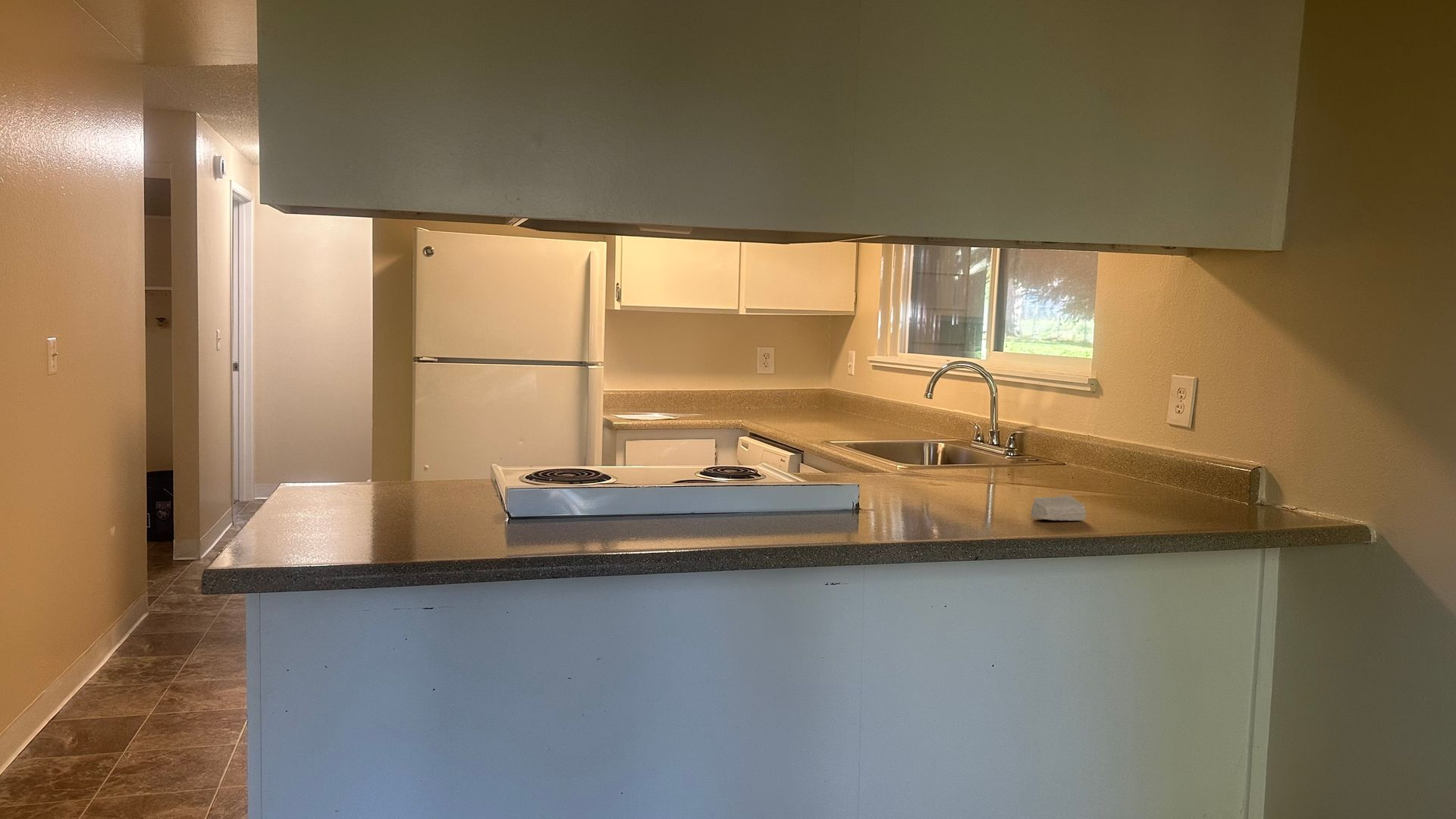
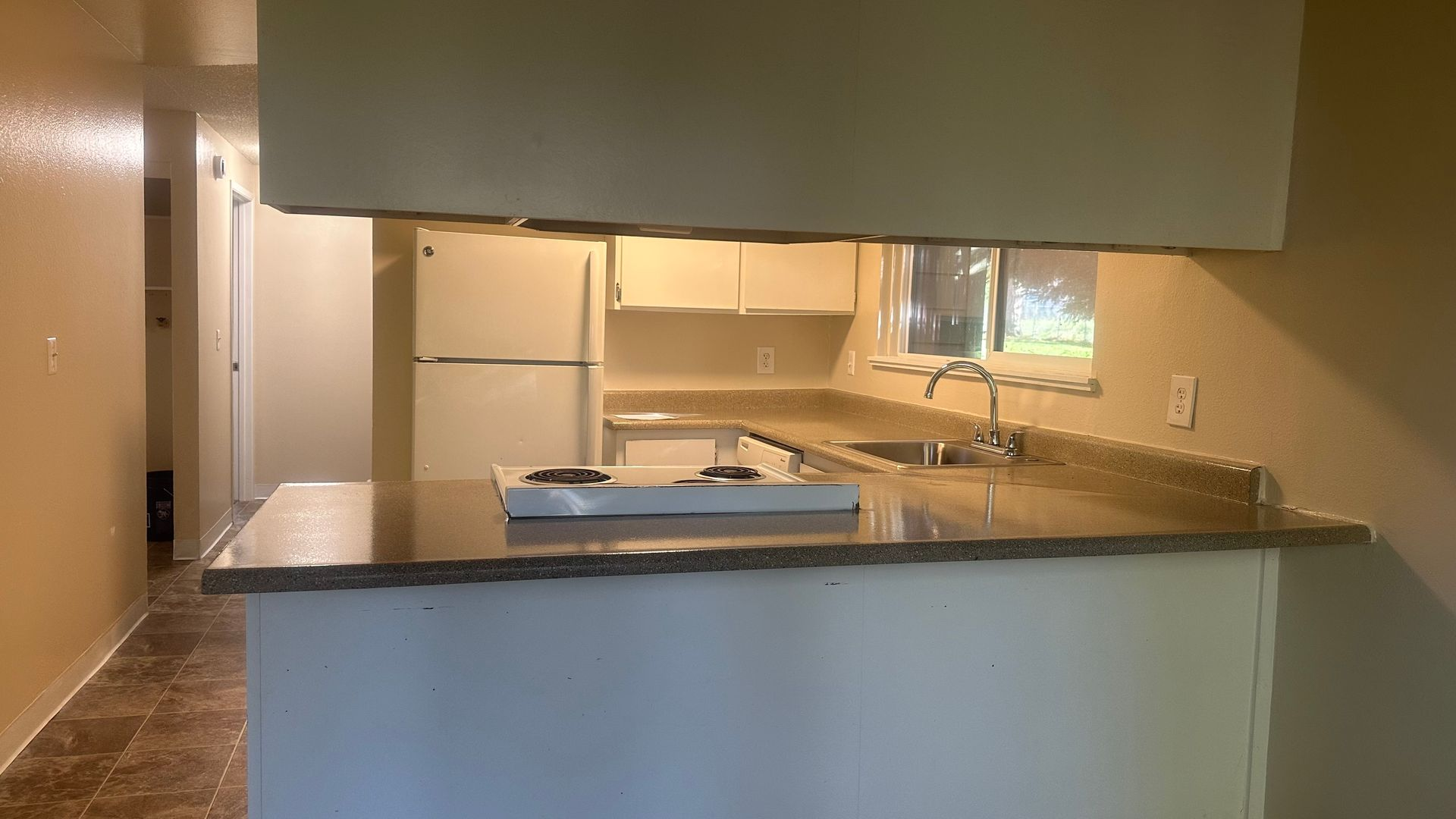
- soap bar [1030,495,1087,522]
